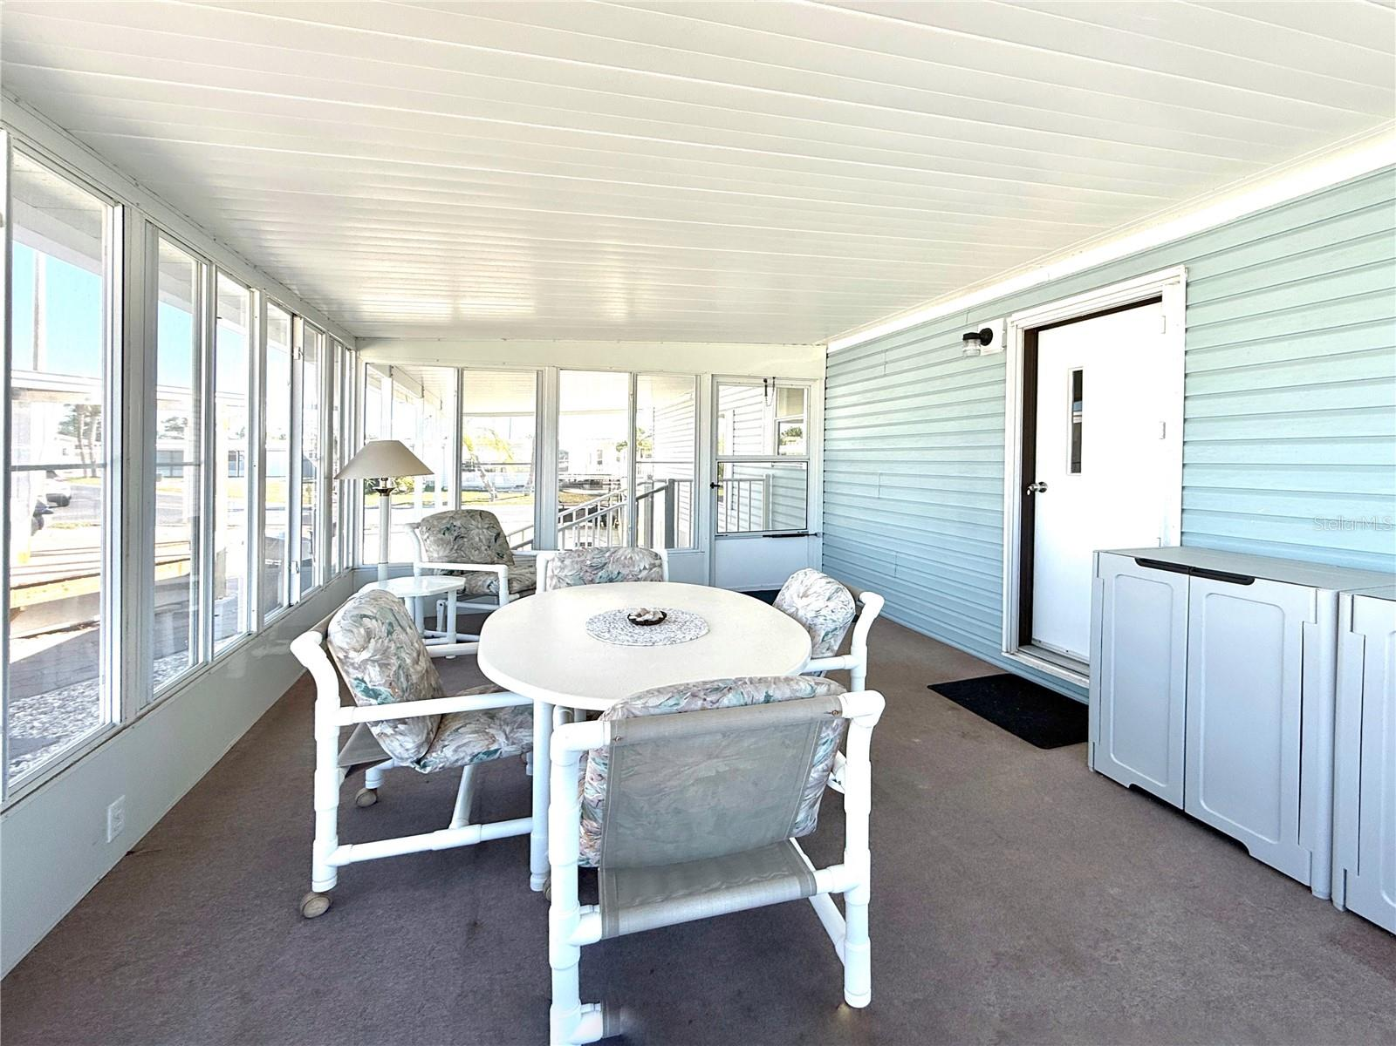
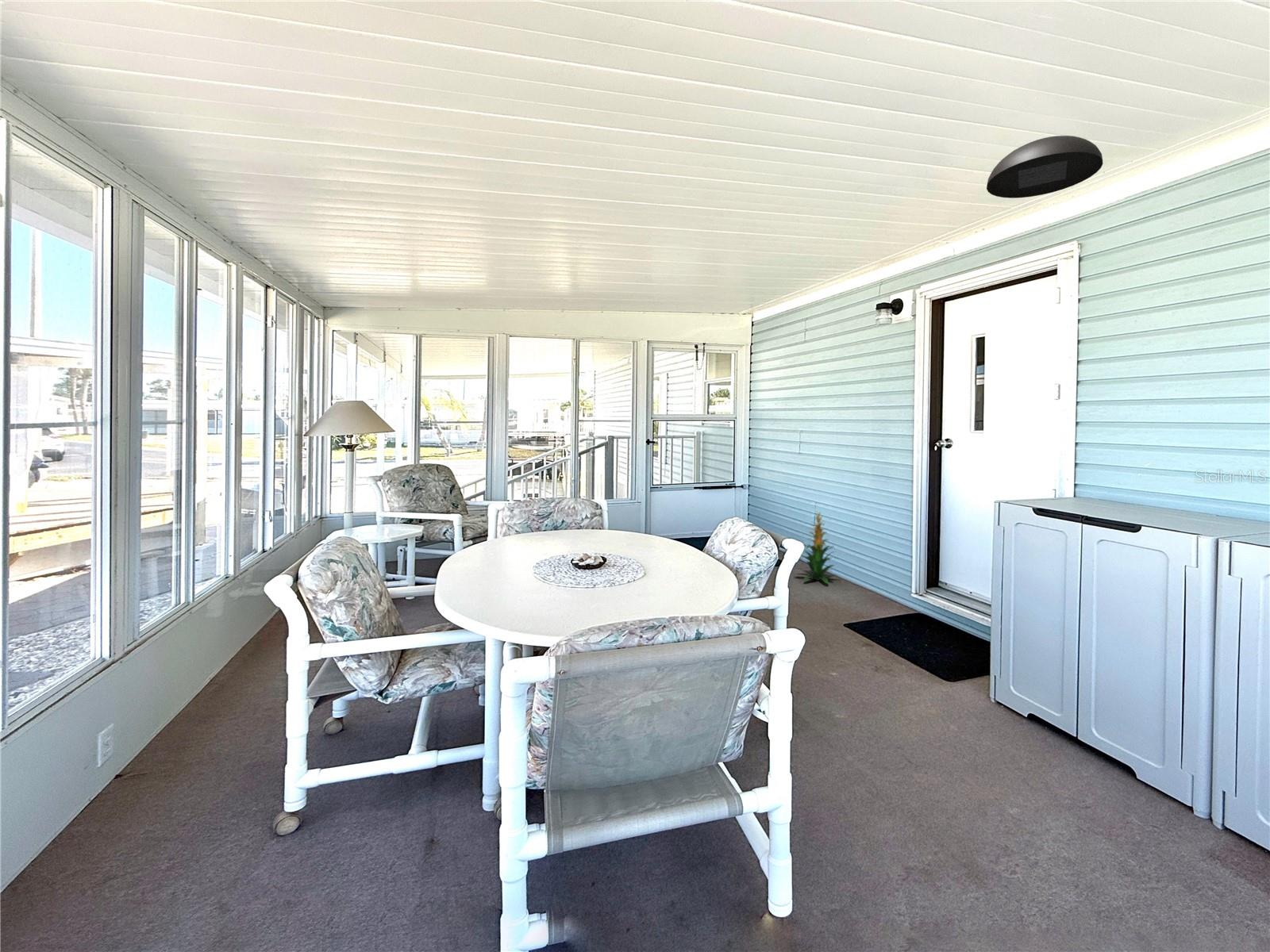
+ indoor plant [793,511,842,585]
+ dome light [986,135,1104,199]
